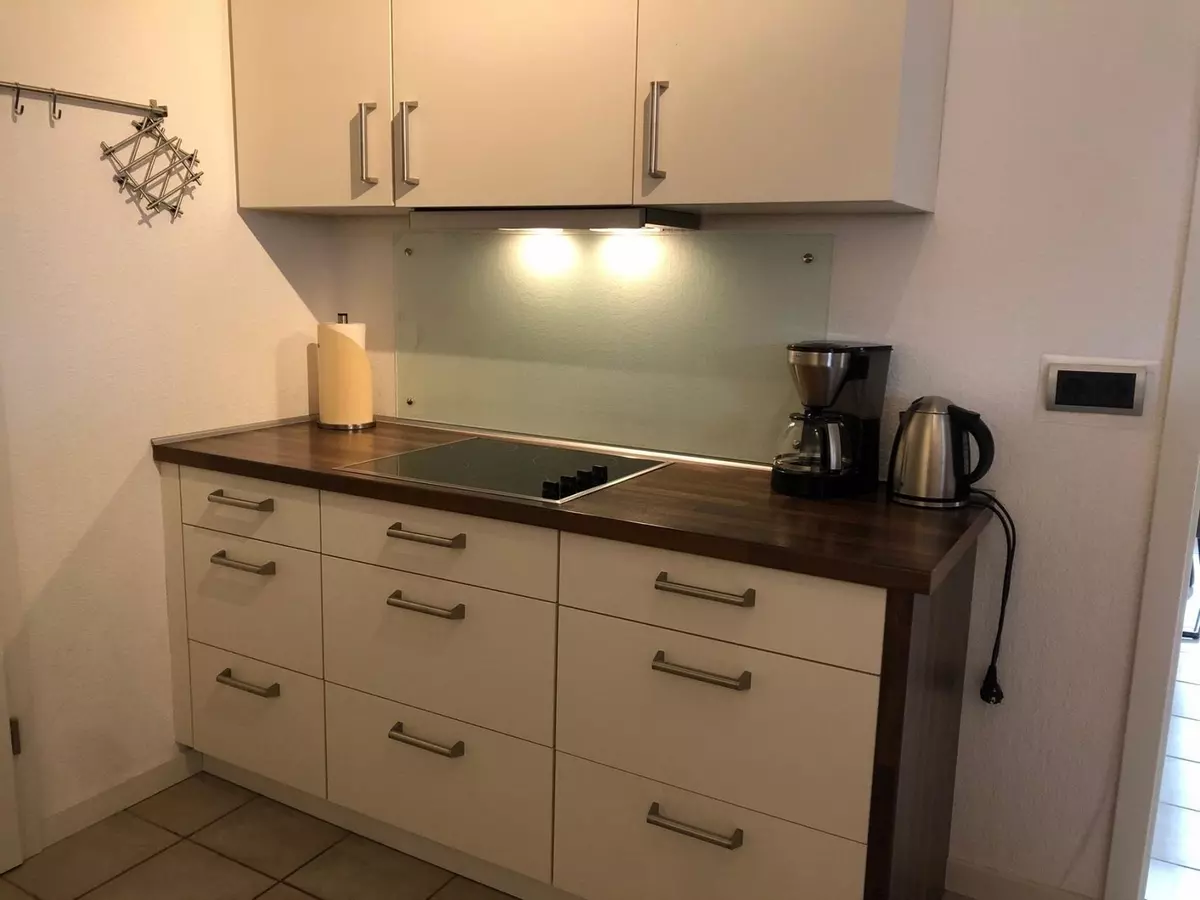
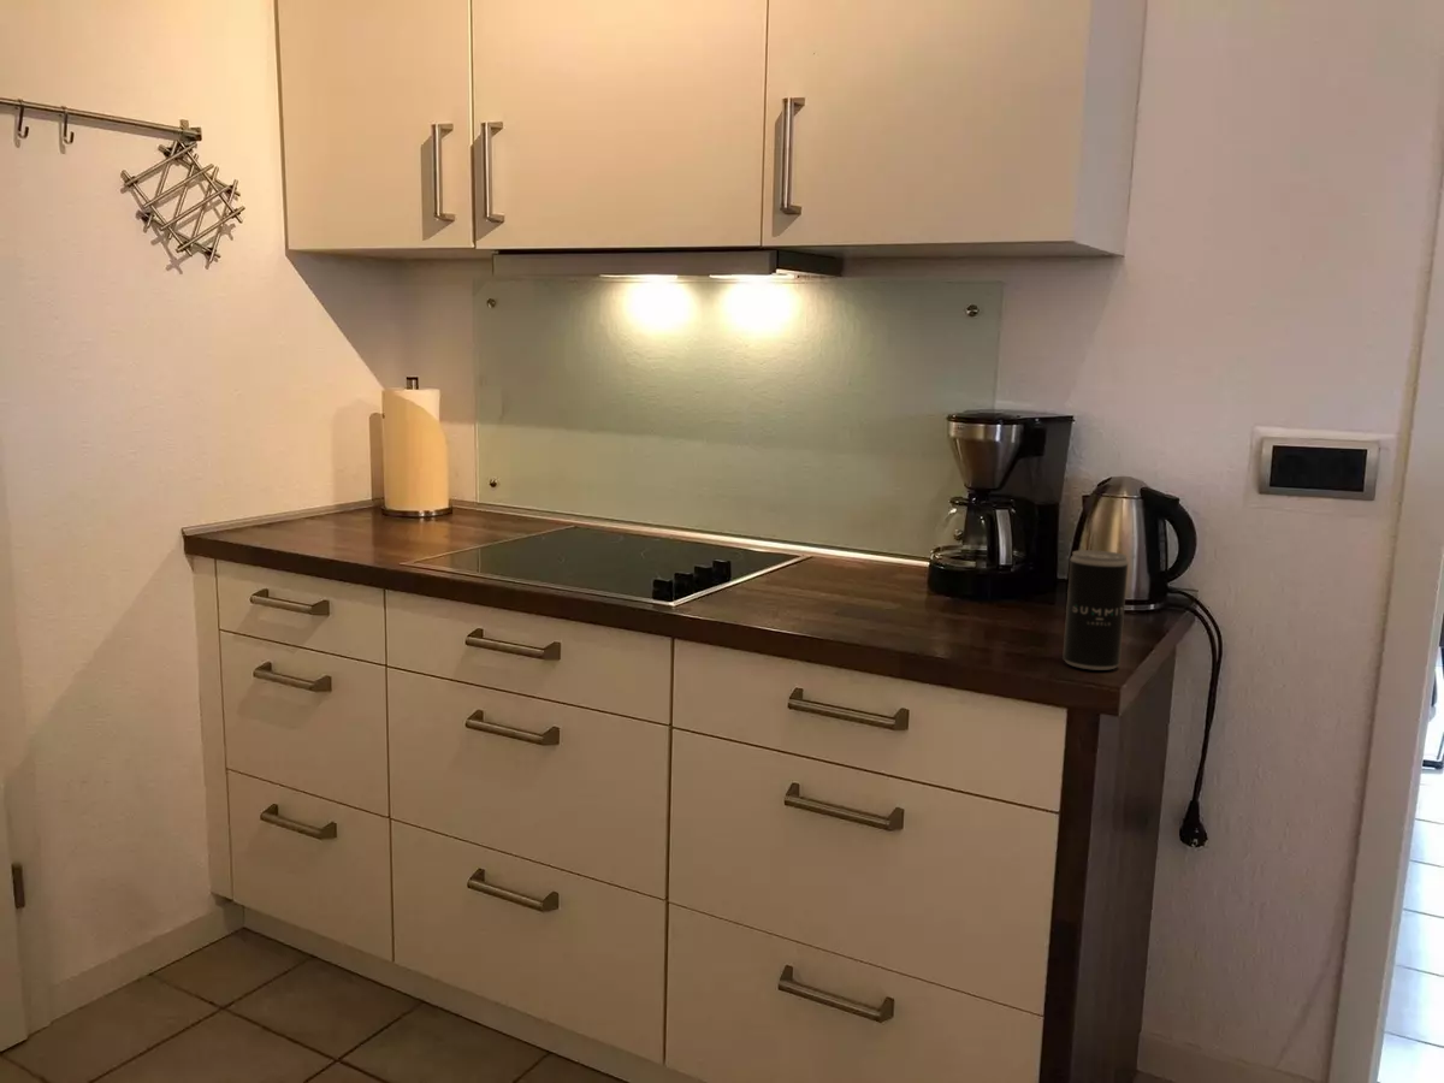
+ beverage can [1061,549,1129,671]
